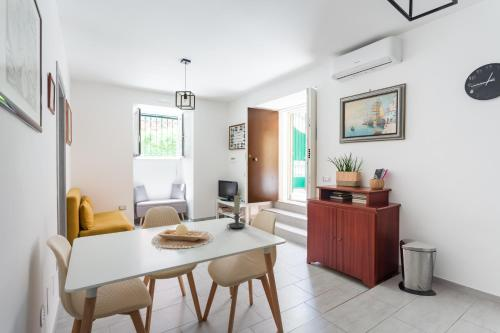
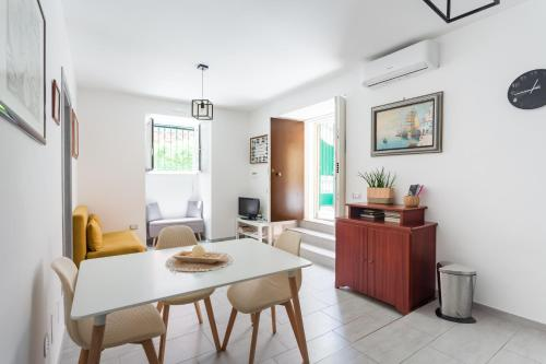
- candle holder [226,195,247,230]
